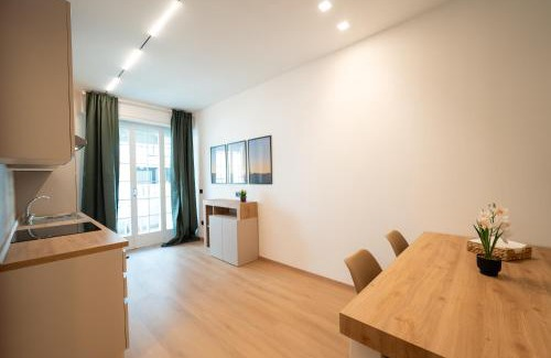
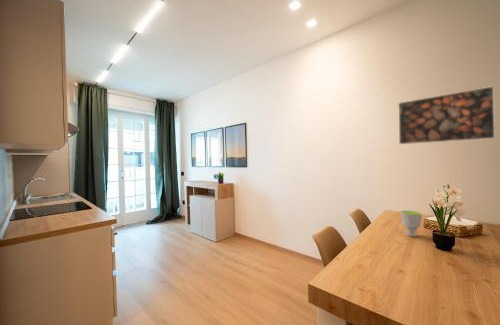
+ cup [400,210,423,238]
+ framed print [397,85,496,145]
